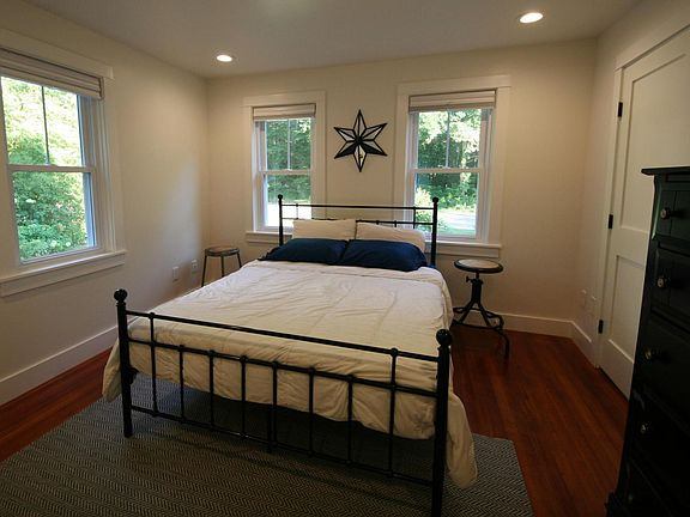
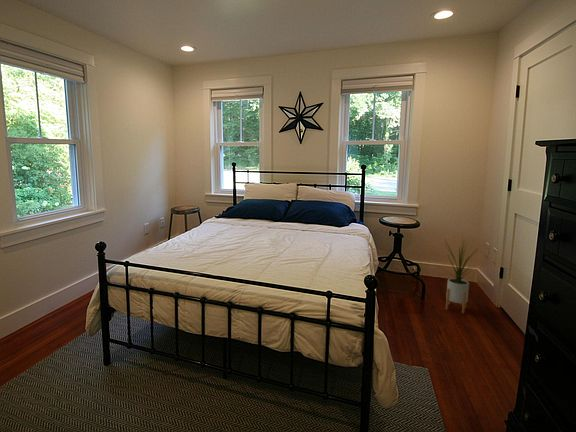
+ house plant [436,233,487,314]
